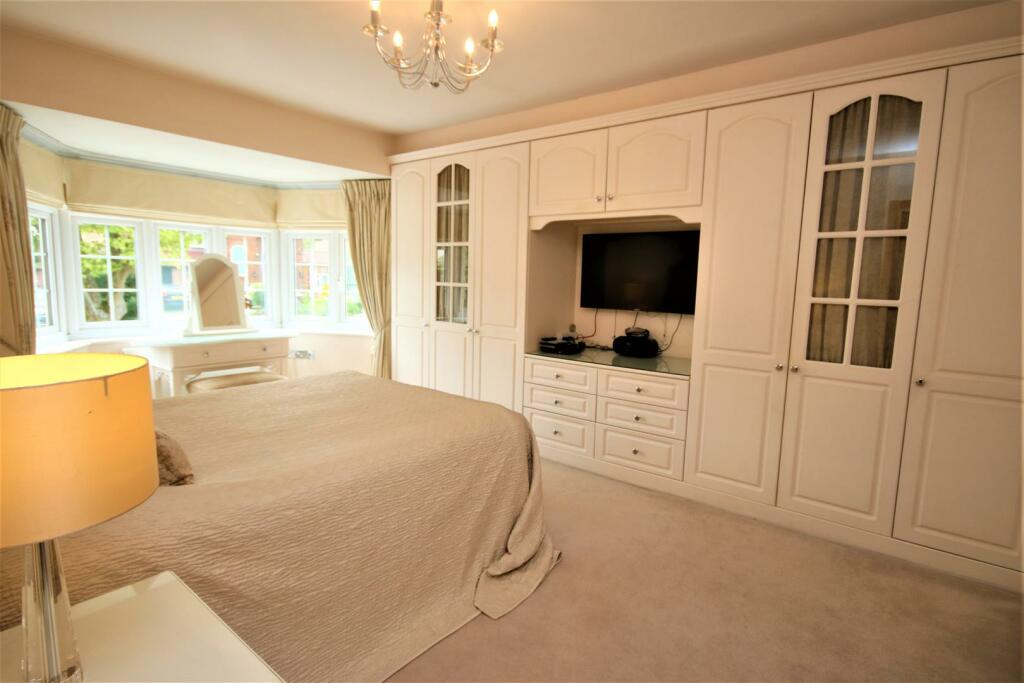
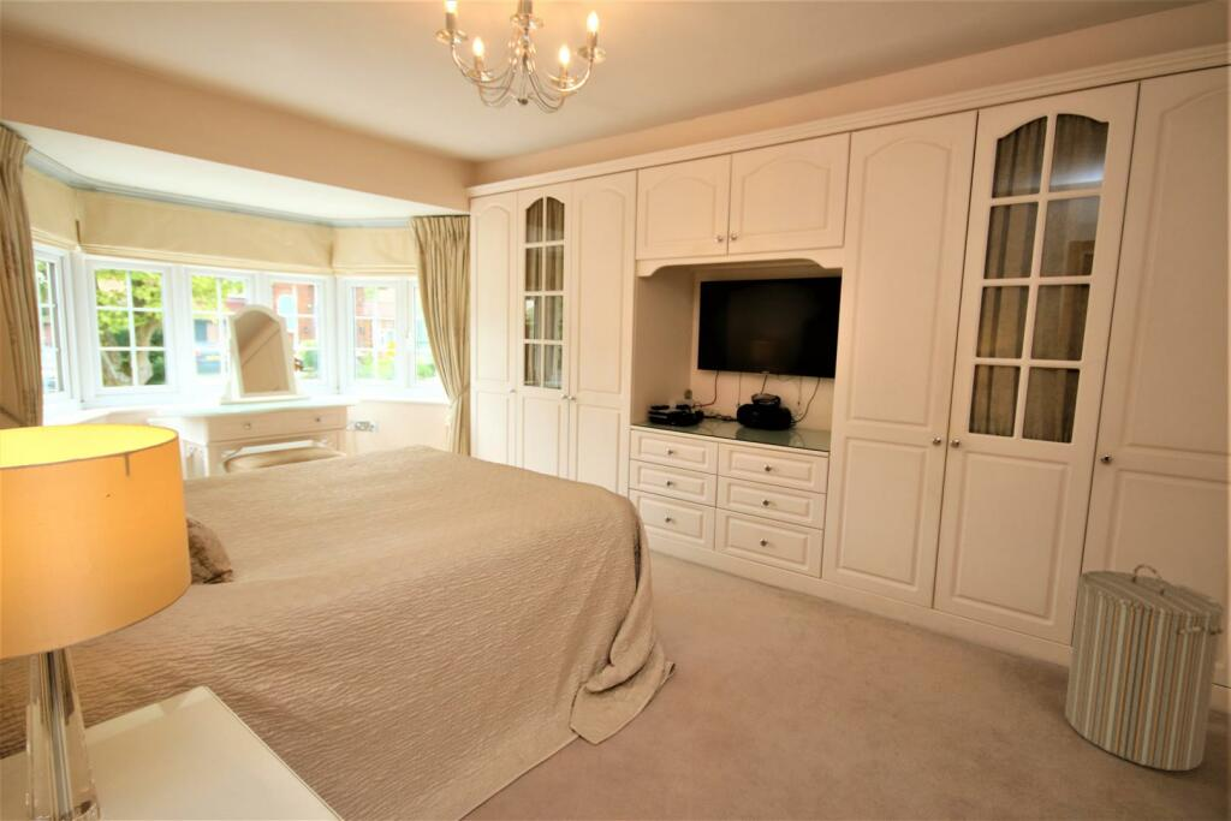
+ laundry hamper [1064,564,1225,772]
